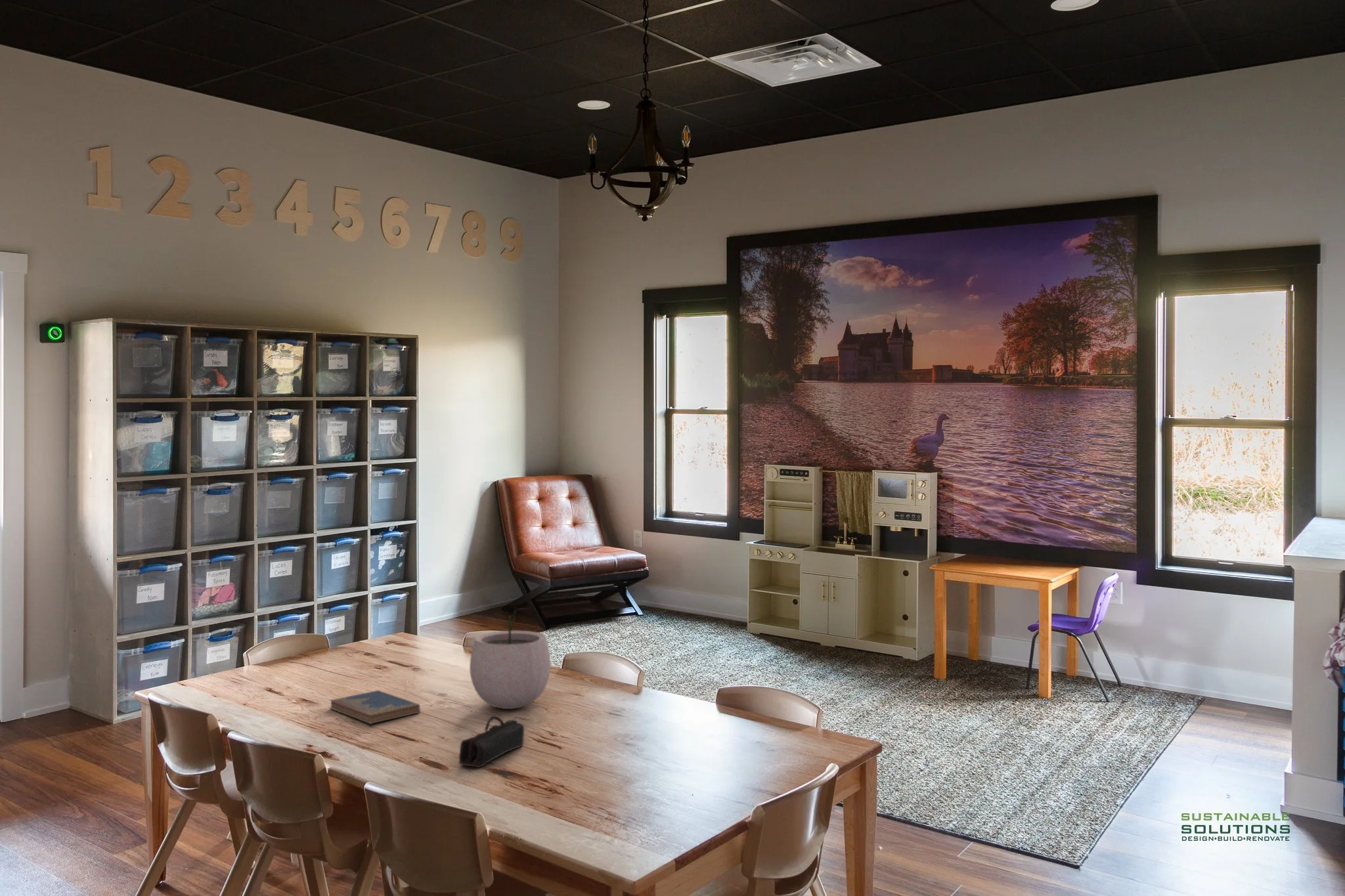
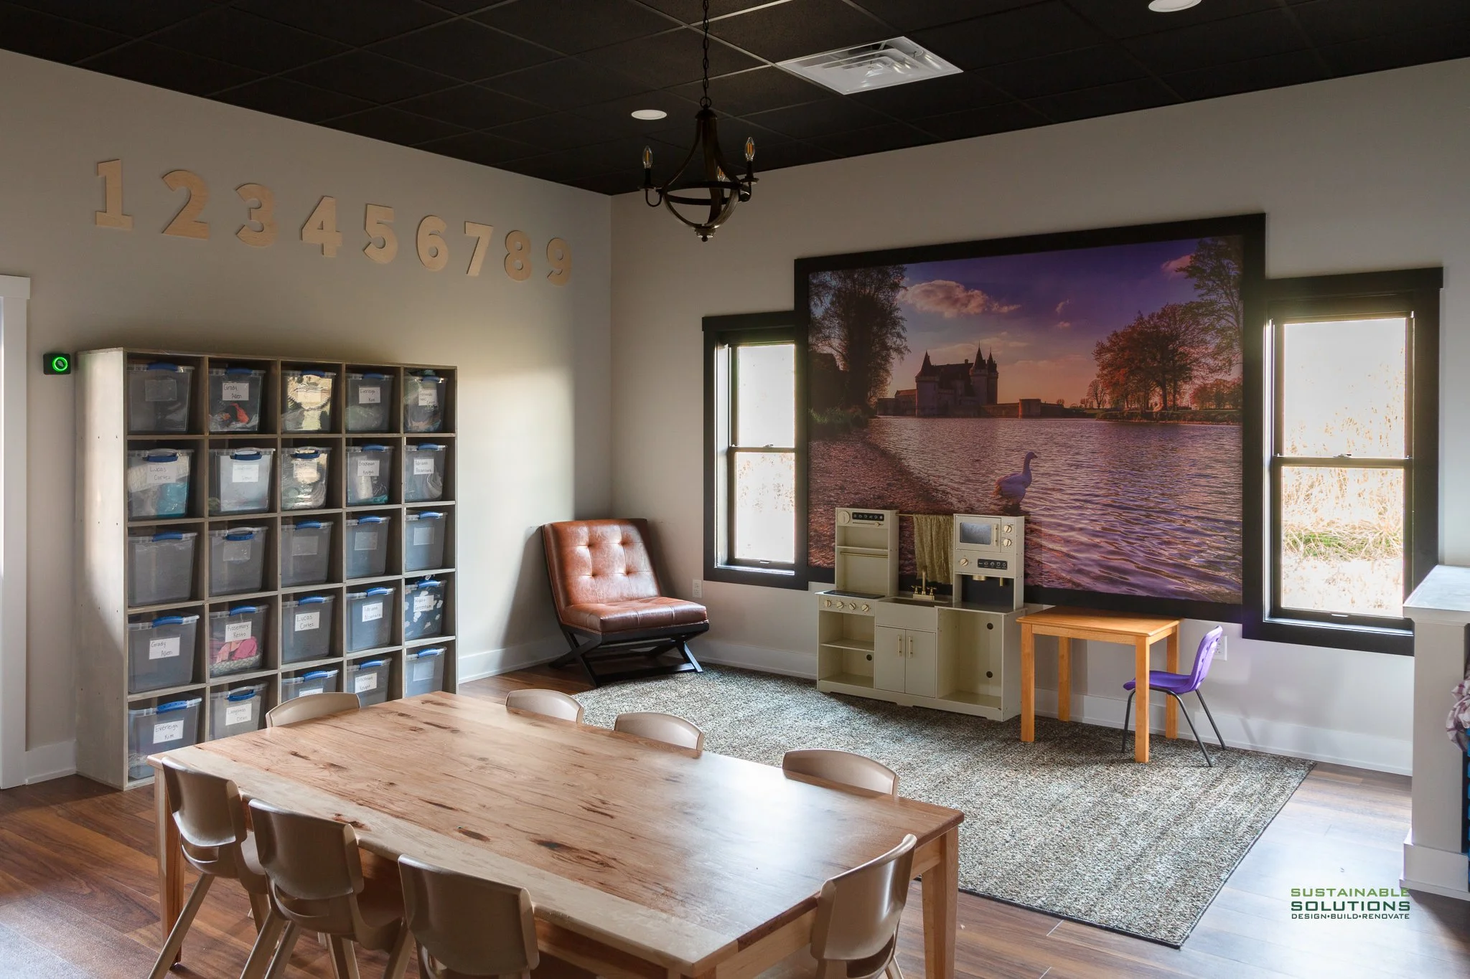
- hardcover book [328,689,420,725]
- plant pot [469,607,552,710]
- pencil case [458,715,525,768]
